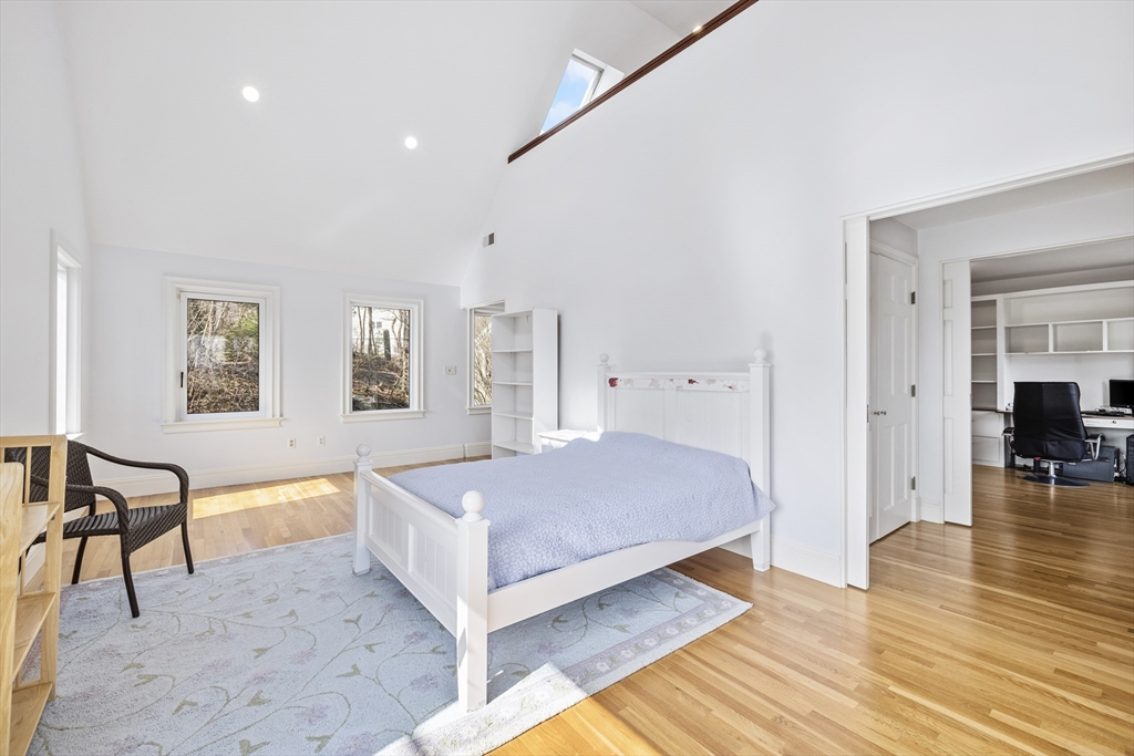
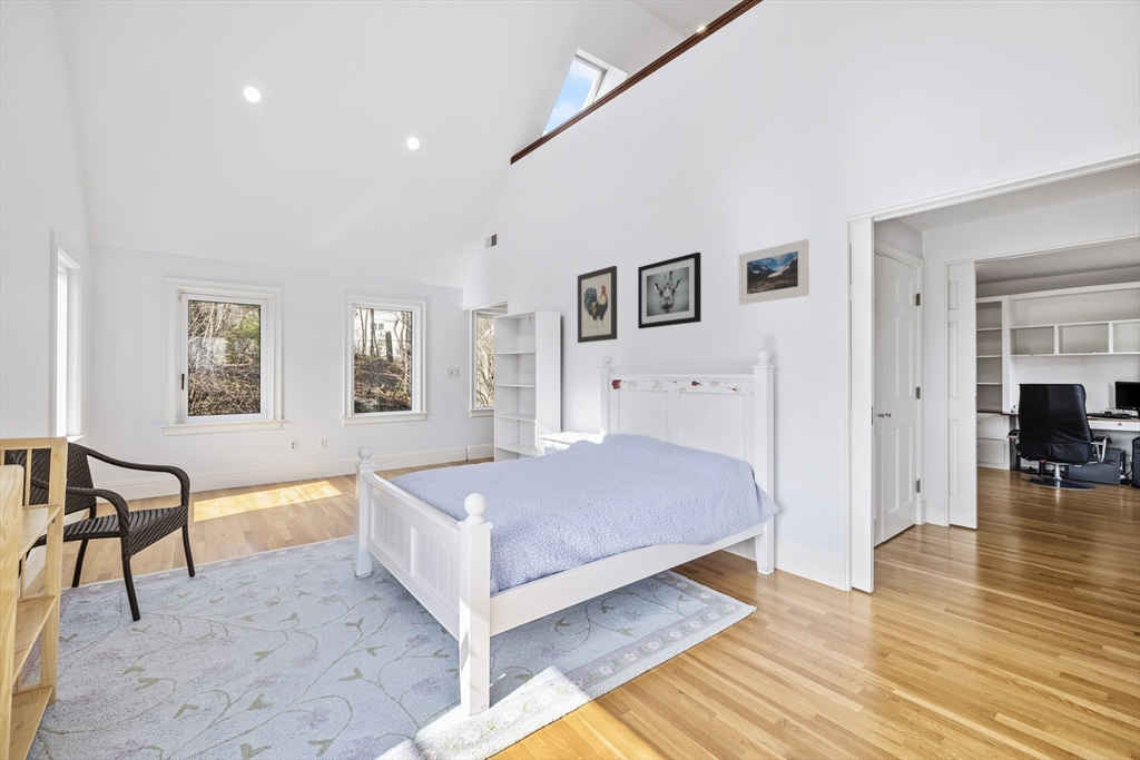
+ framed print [737,238,810,306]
+ wall art [577,265,618,344]
+ wall art [637,251,702,329]
